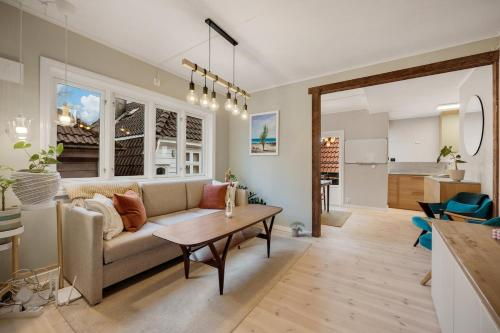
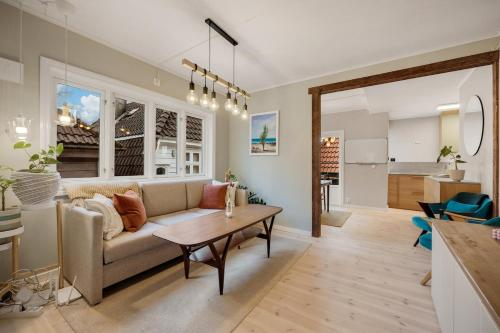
- potted plant [288,220,306,238]
